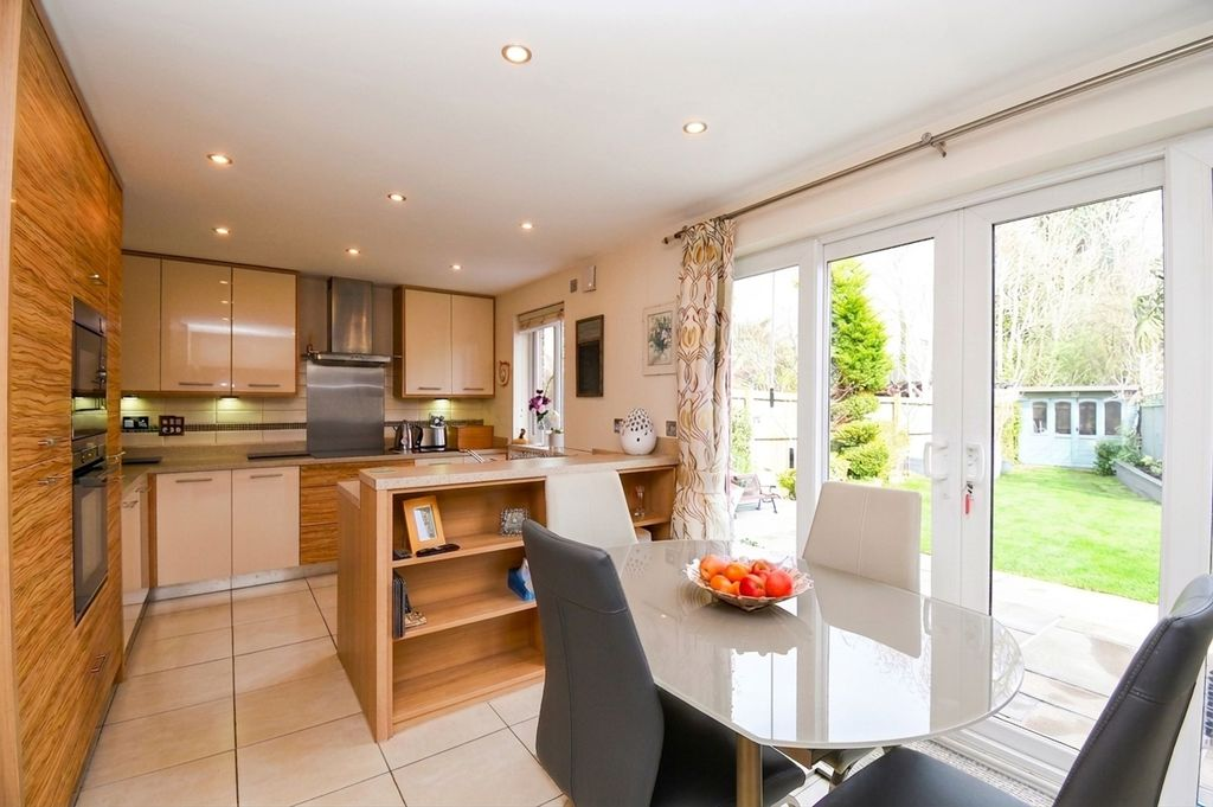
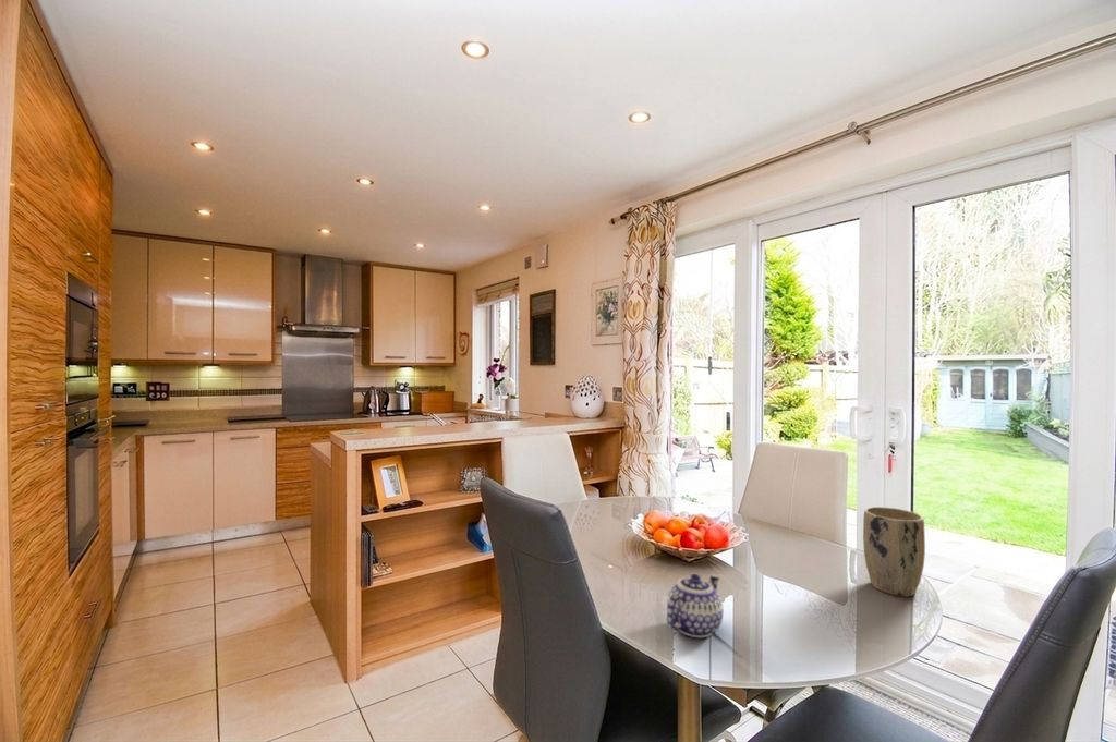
+ teapot [666,573,725,638]
+ plant pot [862,506,926,598]
